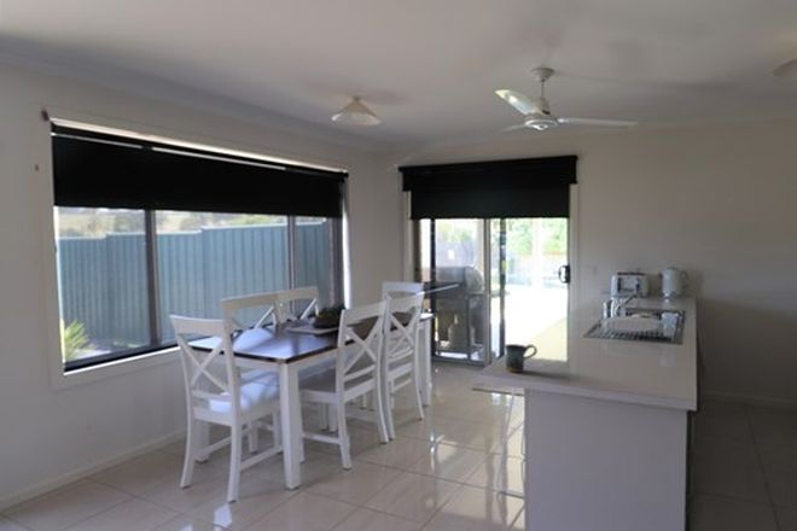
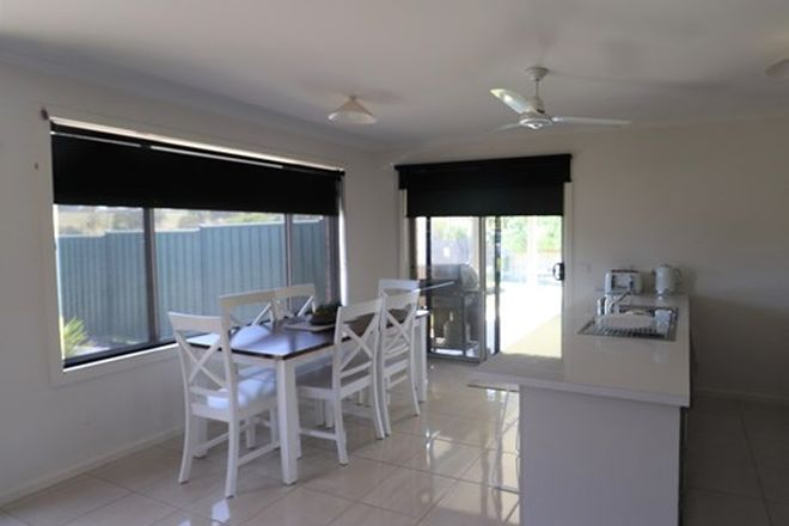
- mug [502,343,539,373]
